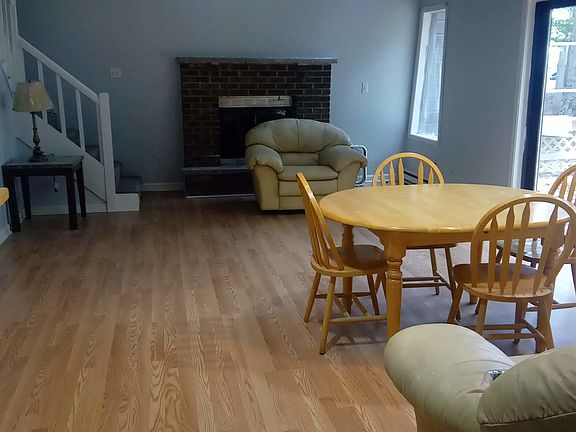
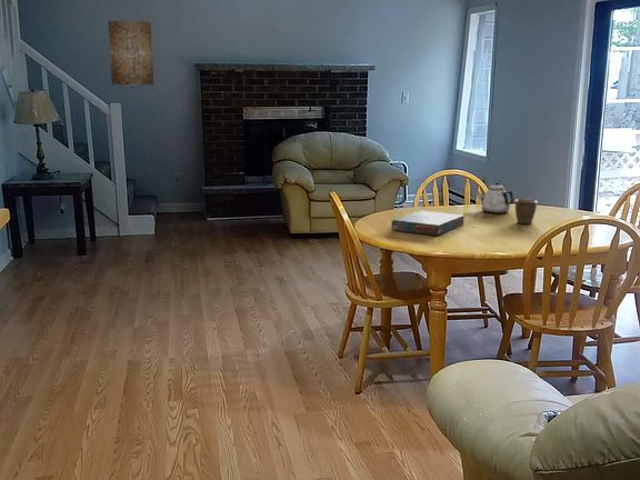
+ teapot [474,182,514,214]
+ board game [391,210,466,237]
+ mug [513,198,539,224]
+ wall art [108,20,154,87]
